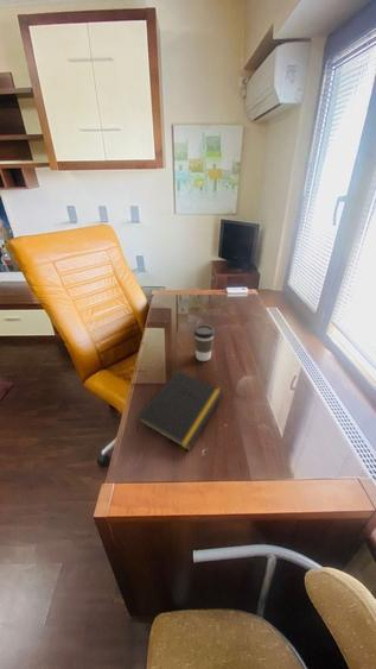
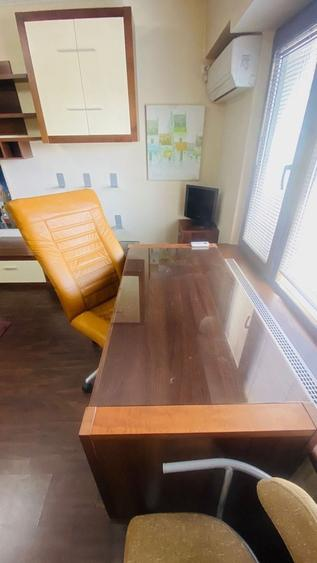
- notepad [135,368,224,452]
- coffee cup [192,323,216,362]
